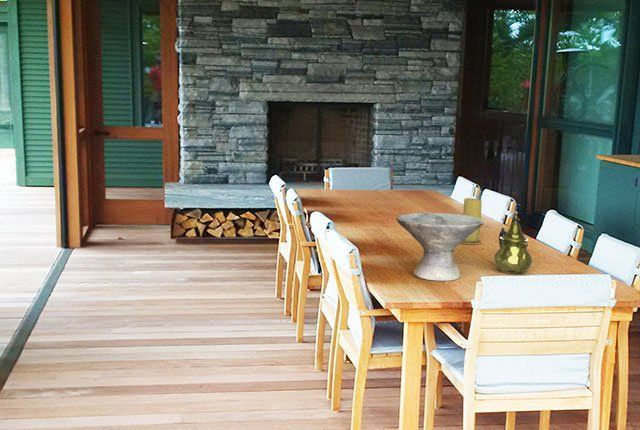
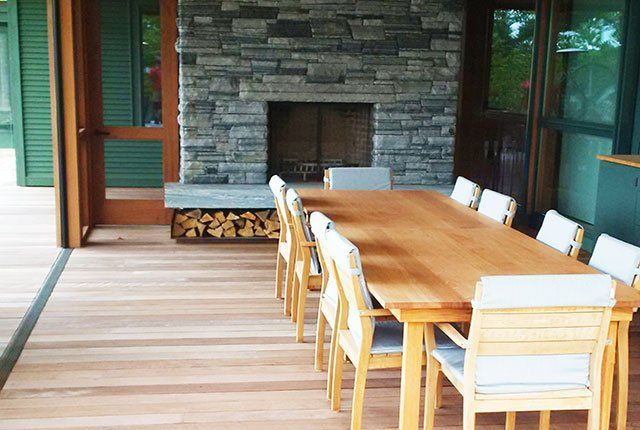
- candle [461,197,483,245]
- teapot [493,211,533,275]
- bowl [396,212,484,282]
